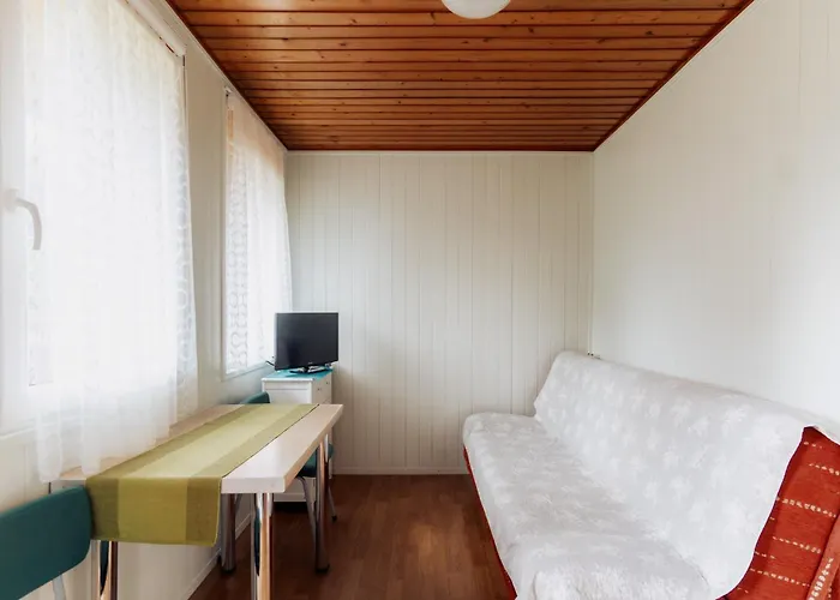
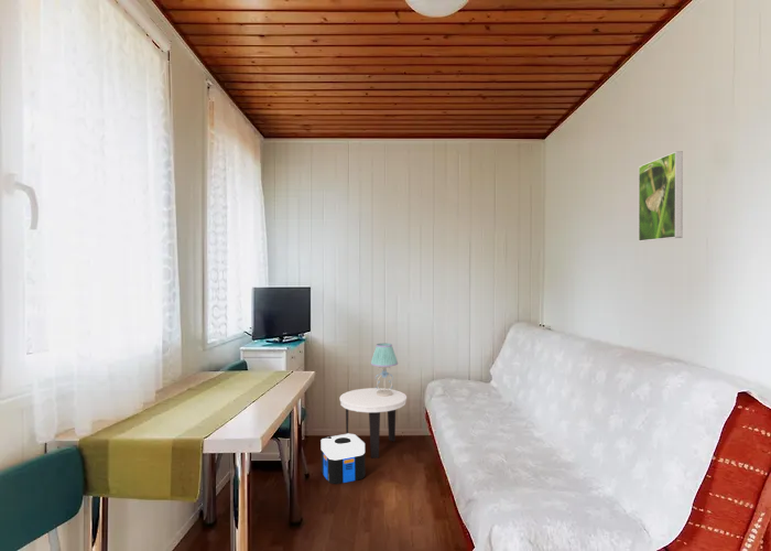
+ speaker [321,433,366,485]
+ table lamp [370,343,399,397]
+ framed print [638,150,684,242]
+ side table [338,387,408,460]
